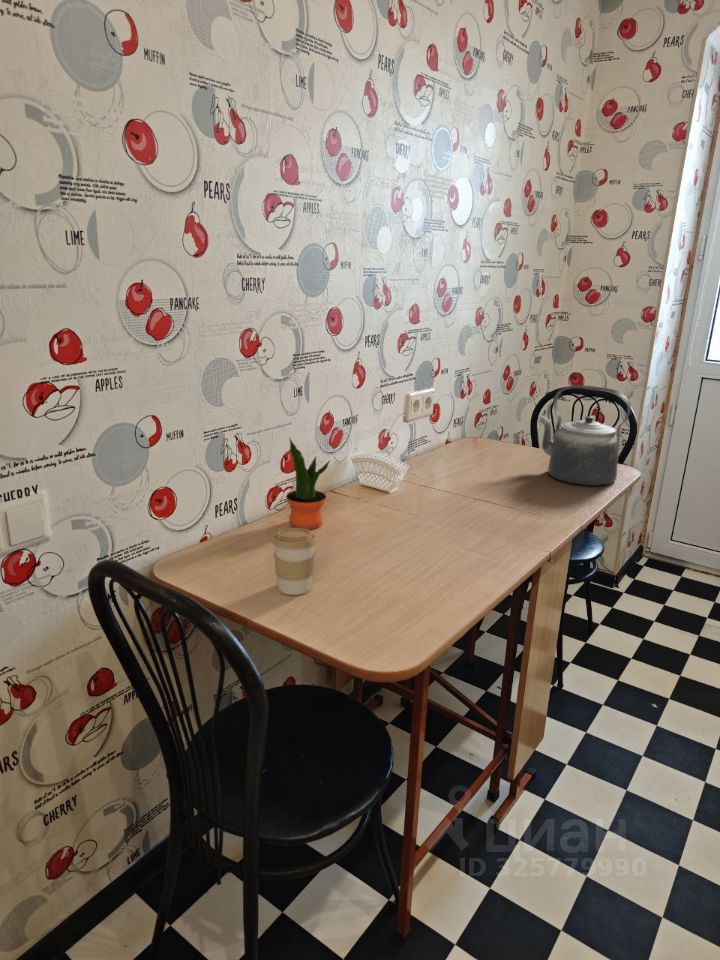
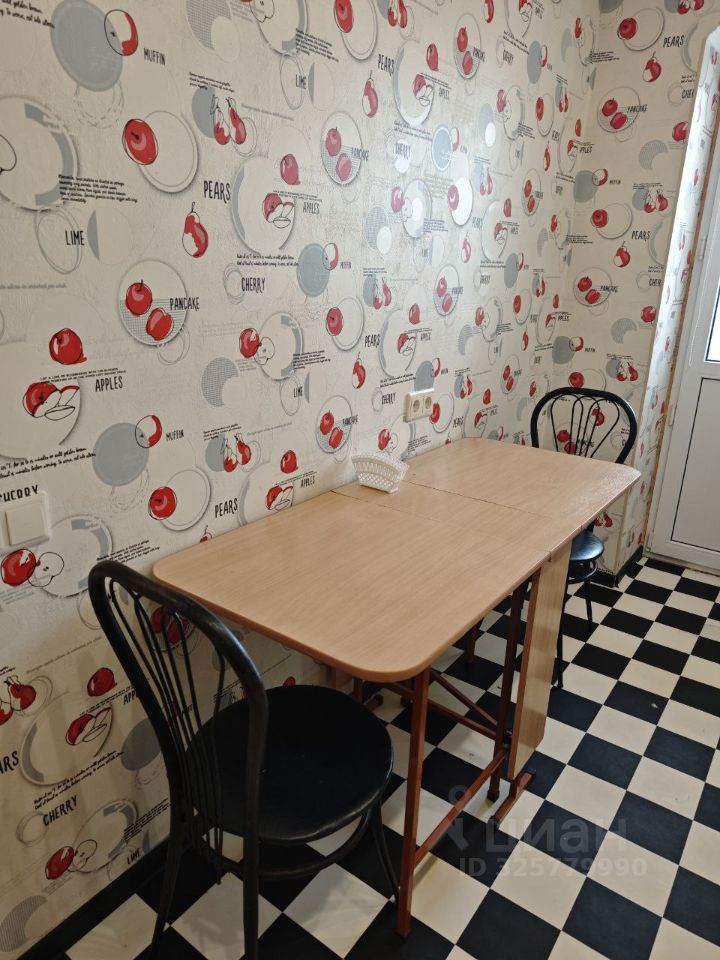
- potted plant [285,437,331,530]
- coffee cup [271,527,318,596]
- kettle [538,384,632,487]
